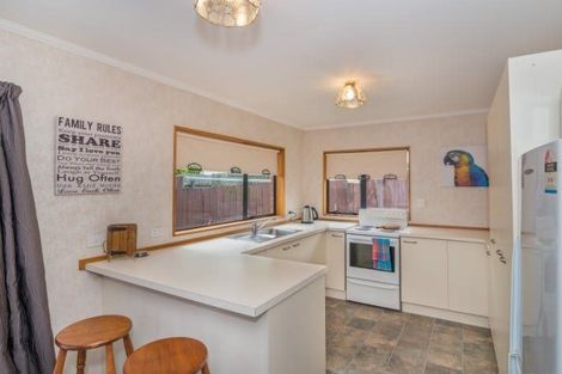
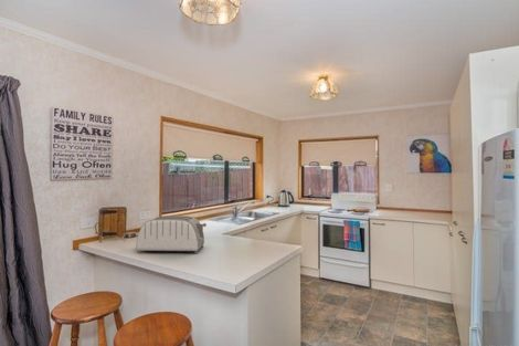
+ toaster [135,214,208,254]
